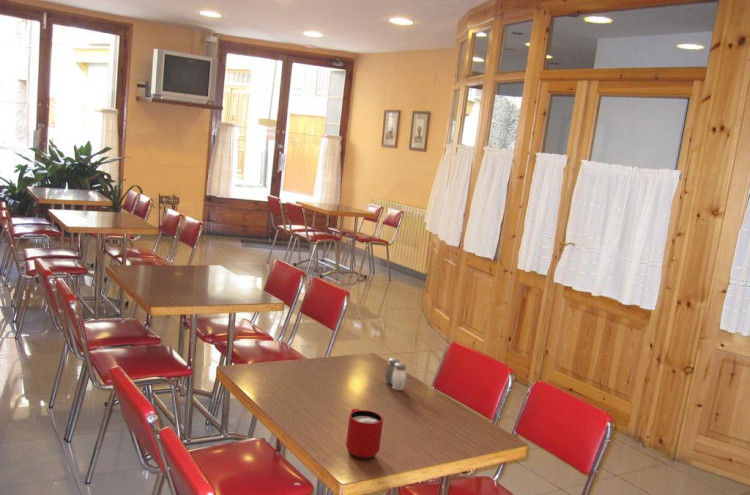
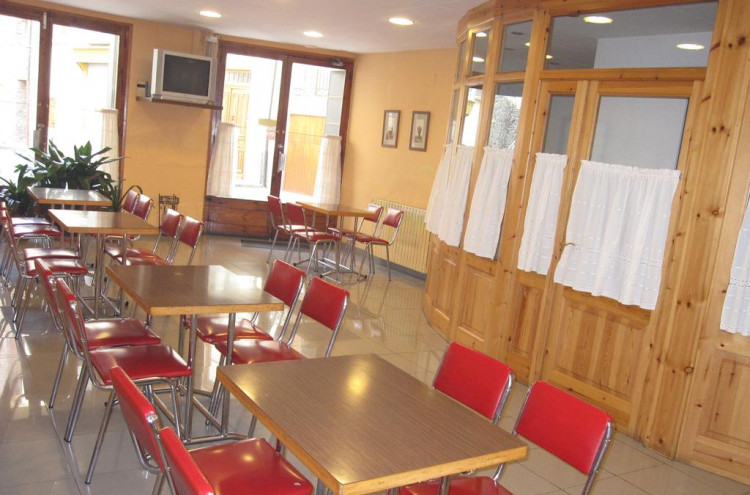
- salt and pepper shaker [384,357,408,391]
- mug [345,408,384,461]
